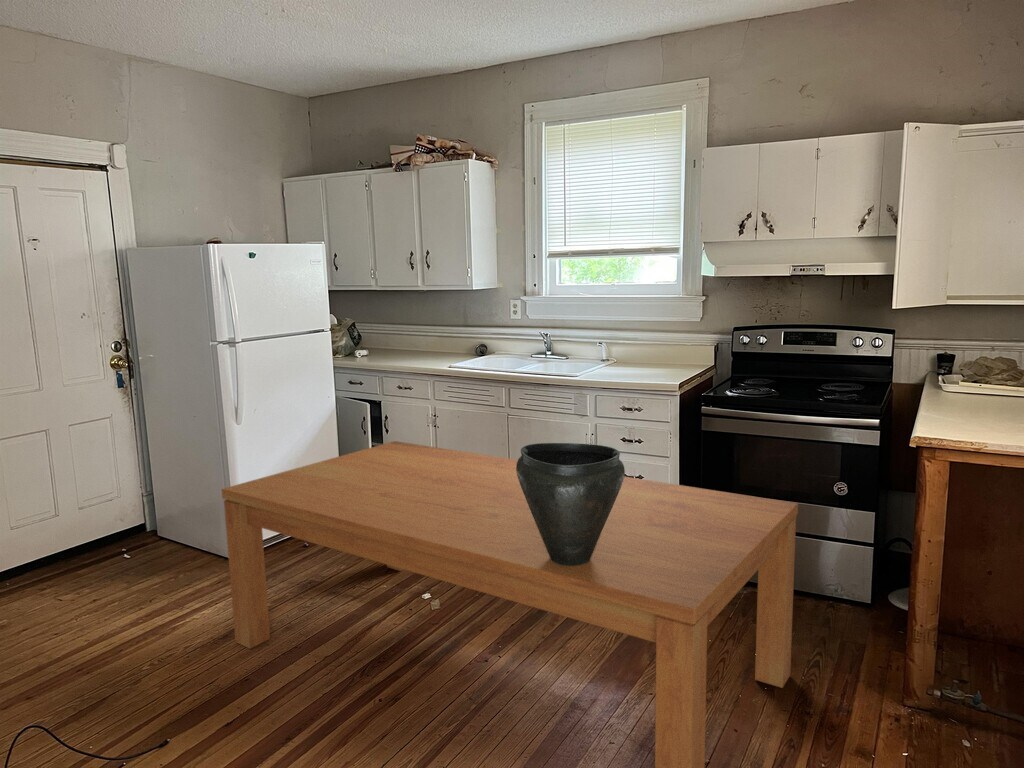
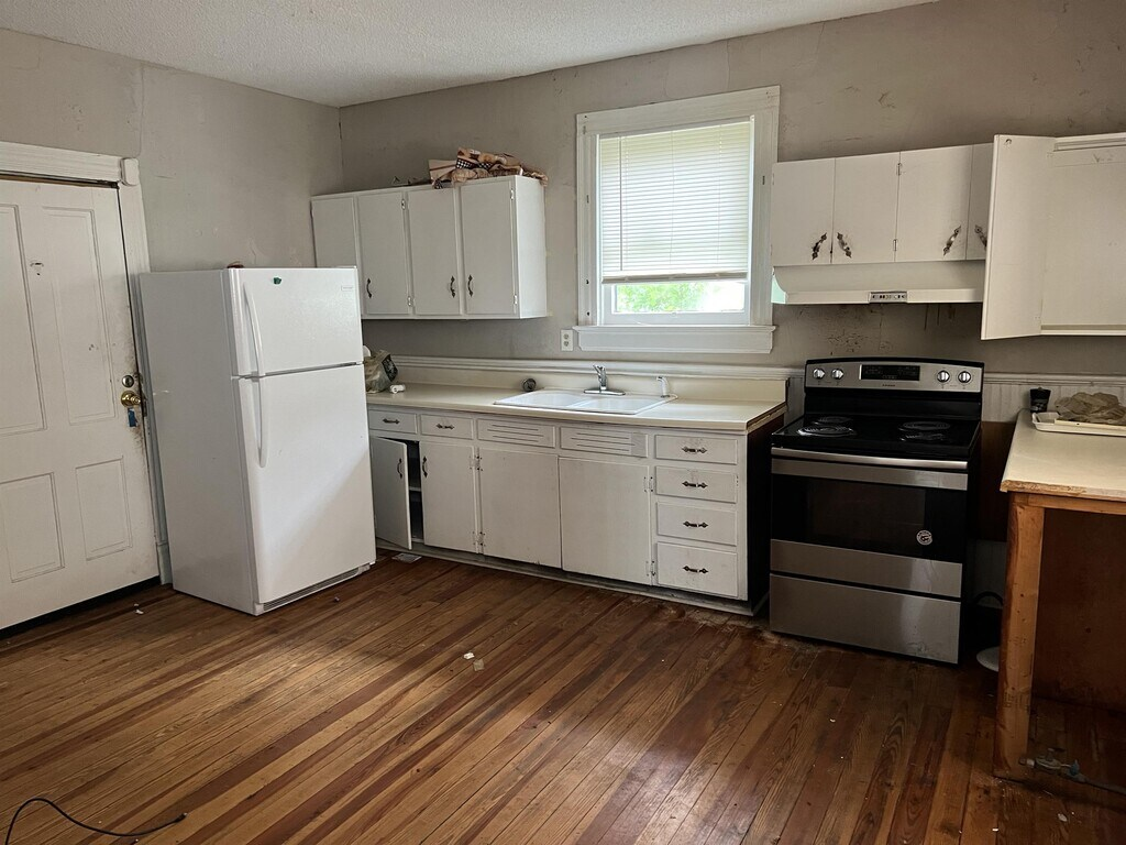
- vase [516,442,626,566]
- dining table [221,440,799,768]
